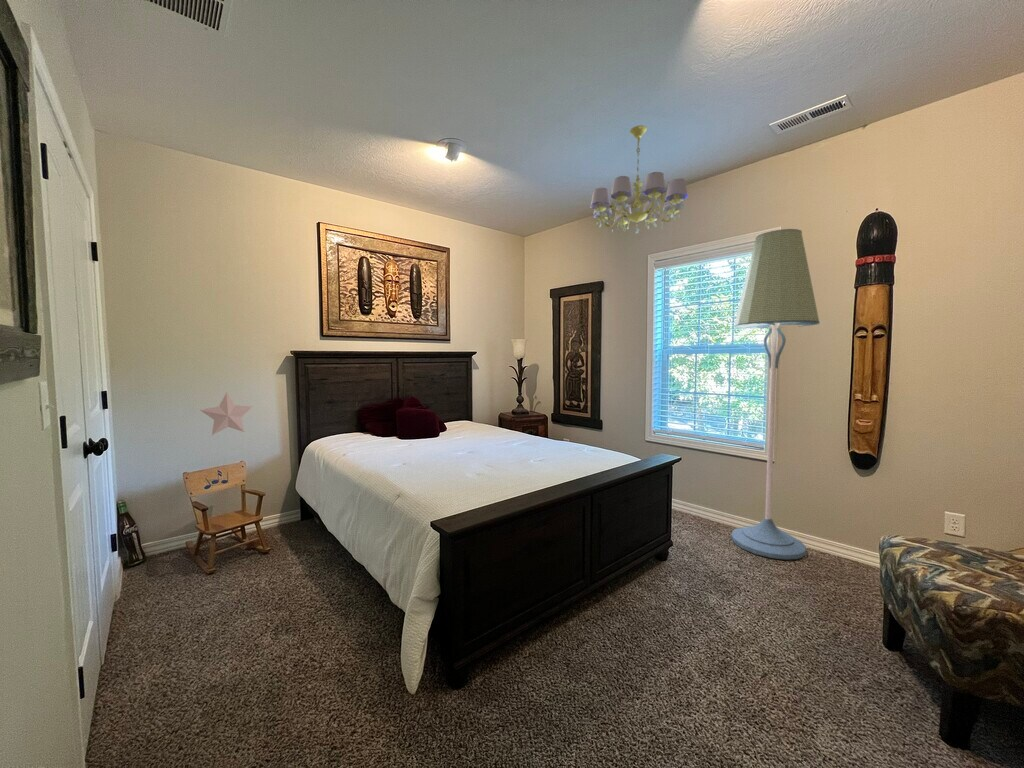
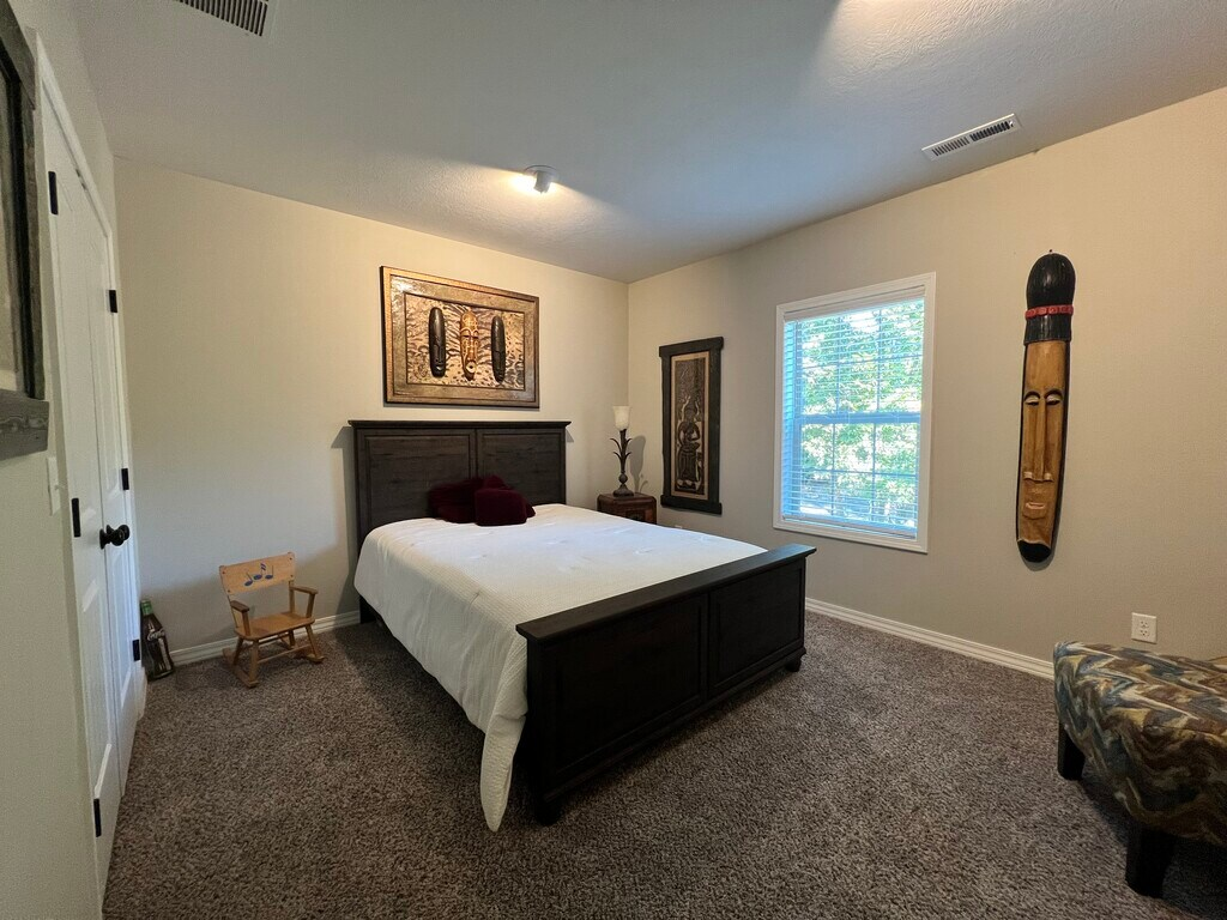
- floor lamp [730,228,821,561]
- chandelier [589,124,689,235]
- decorative star [199,392,254,436]
